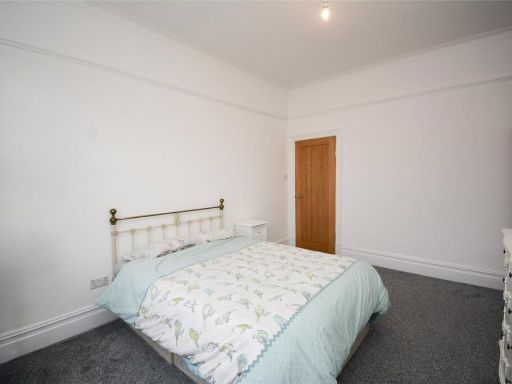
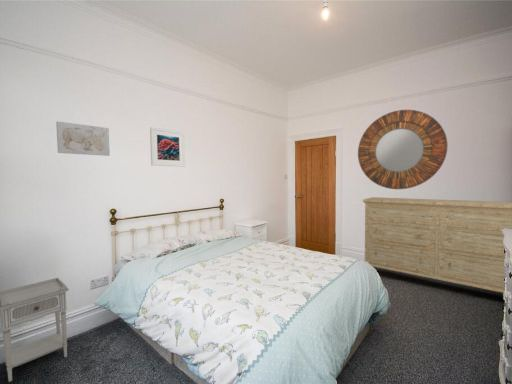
+ dresser [362,196,512,294]
+ nightstand [0,277,70,383]
+ wall art [55,120,111,157]
+ home mirror [357,109,448,190]
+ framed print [149,126,186,168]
